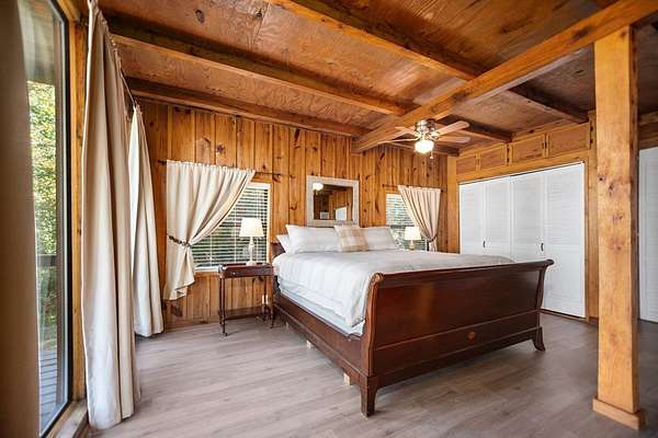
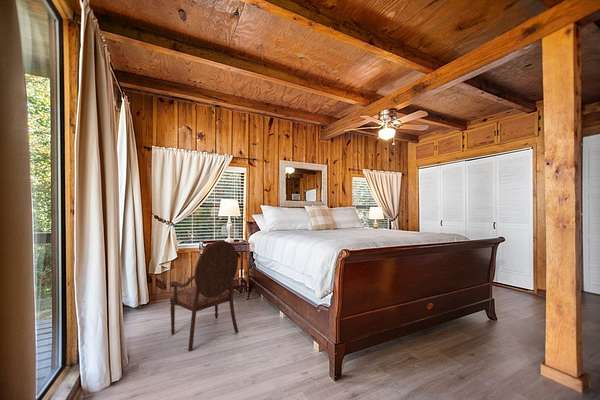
+ armchair [169,239,239,353]
